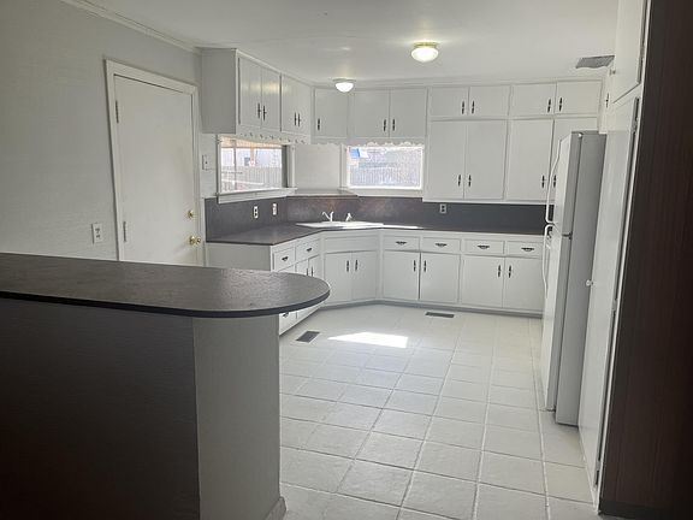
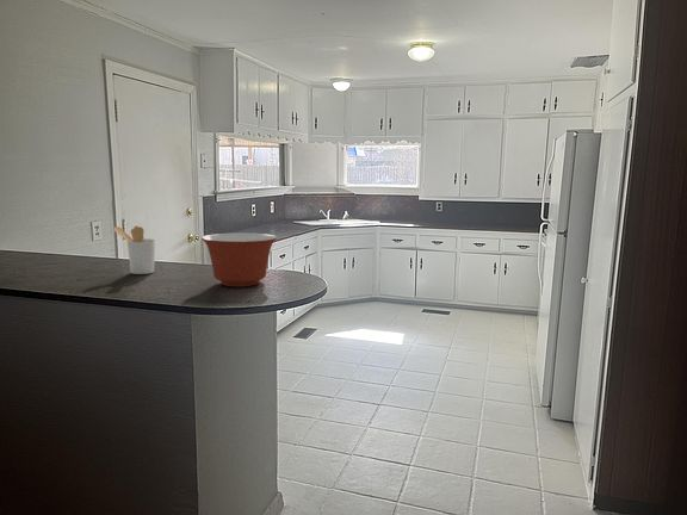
+ utensil holder [111,225,156,275]
+ mixing bowl [200,232,278,287]
